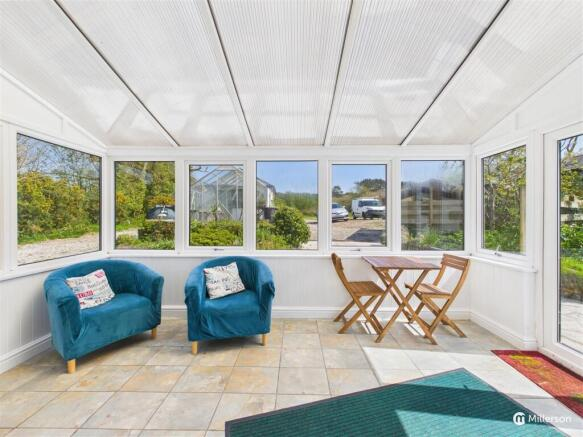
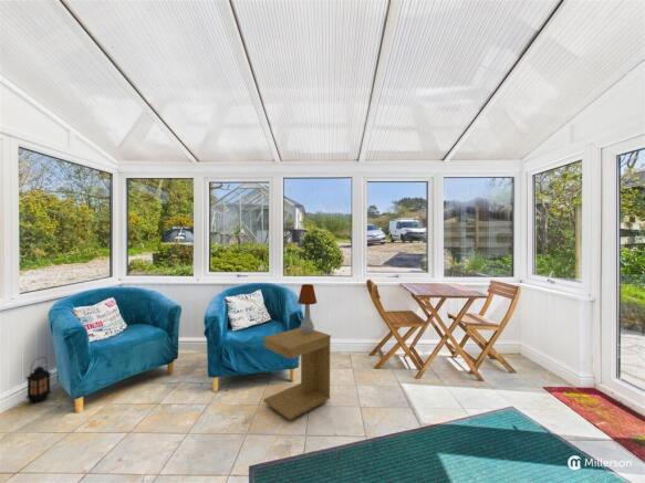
+ lantern [24,356,53,403]
+ table lamp [297,283,318,334]
+ side table [262,327,332,421]
